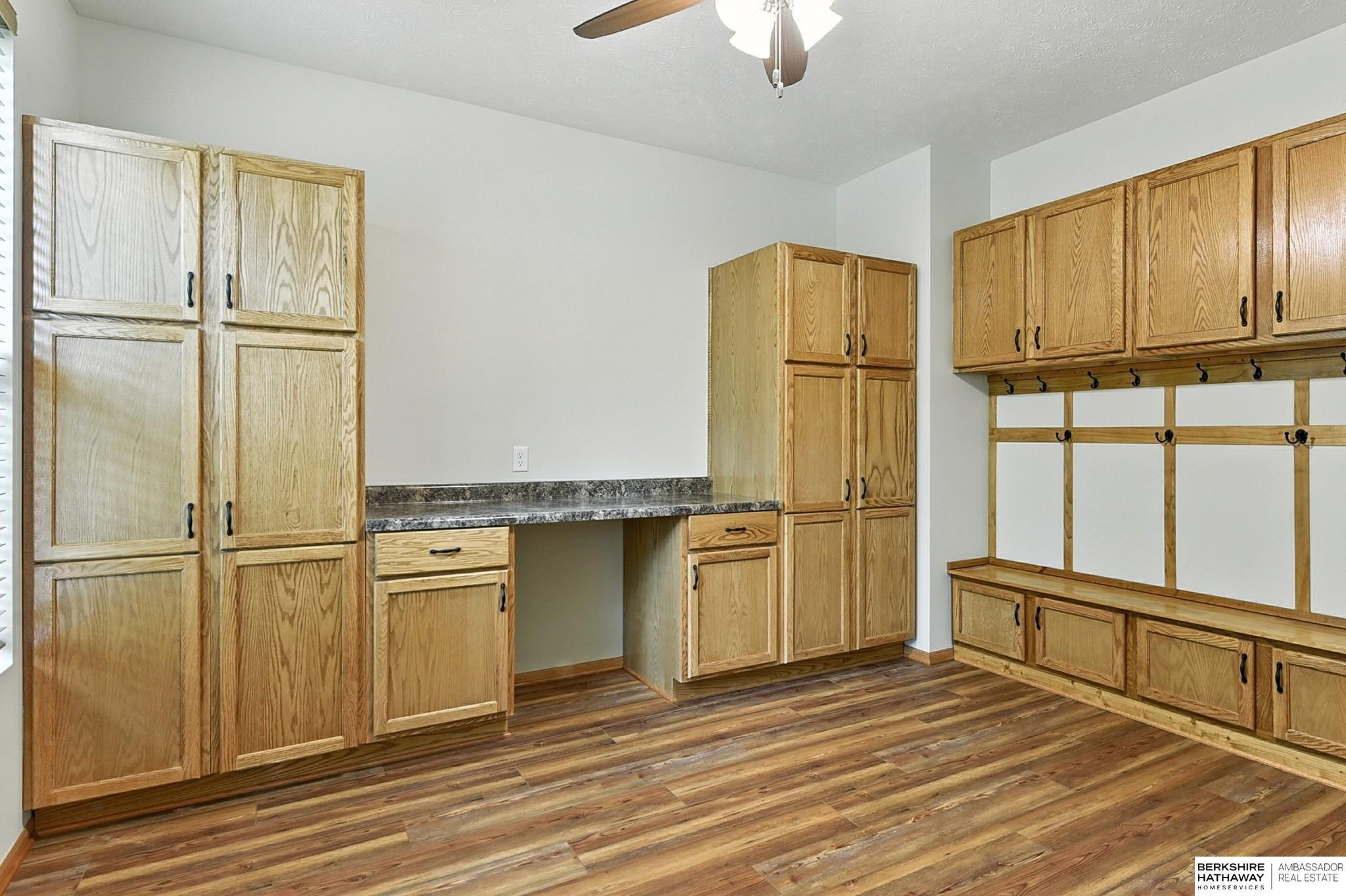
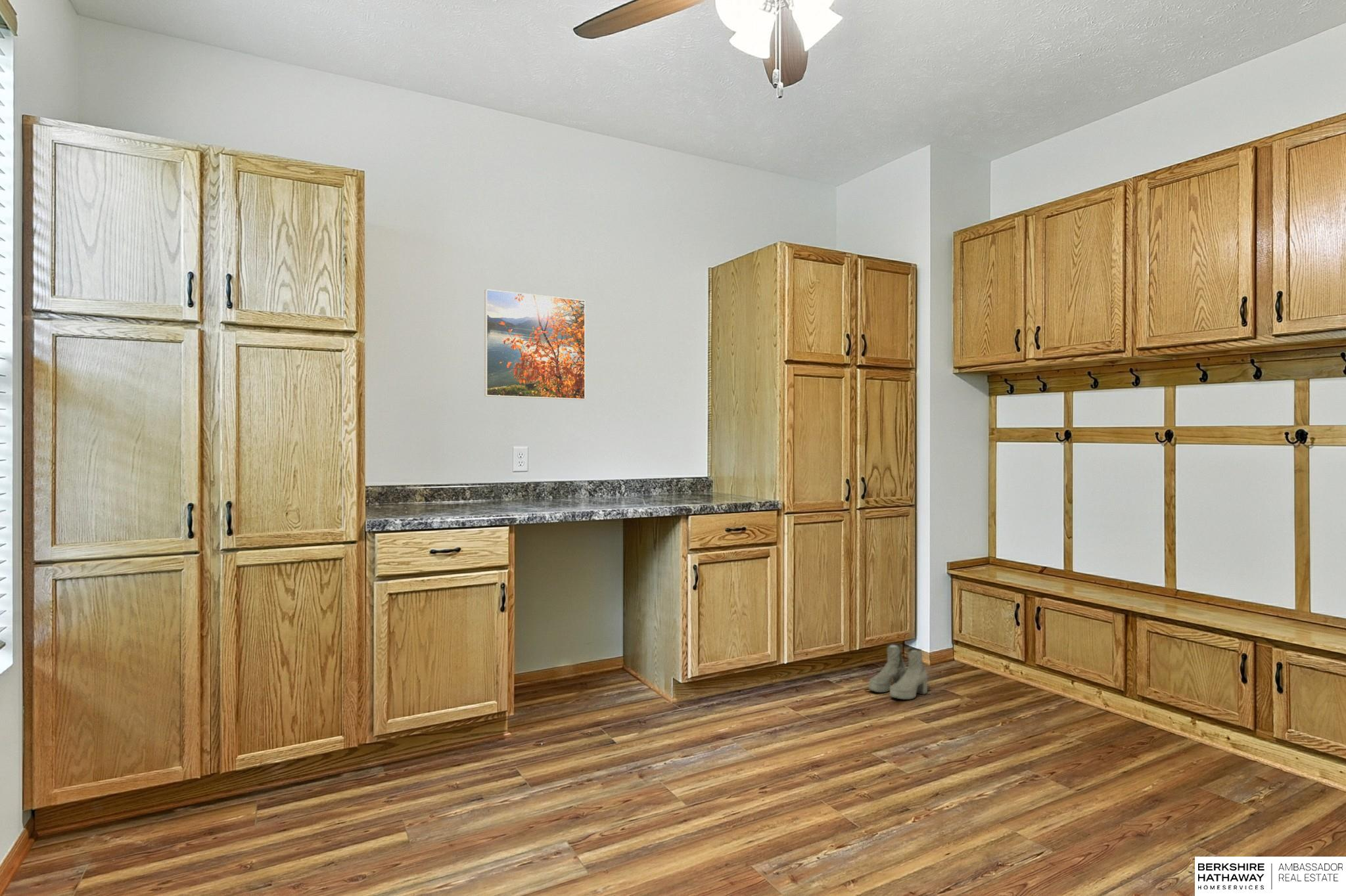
+ boots [868,642,928,700]
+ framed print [484,288,586,401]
